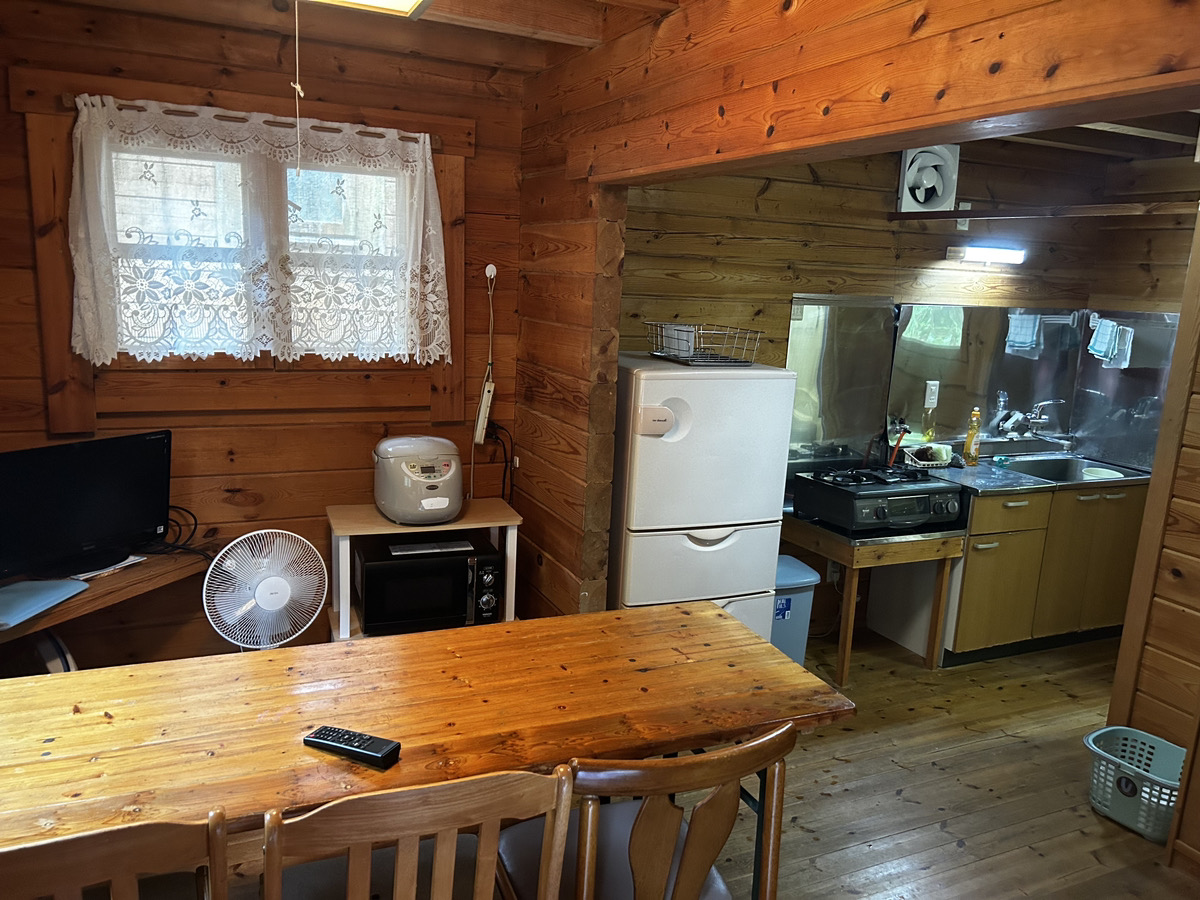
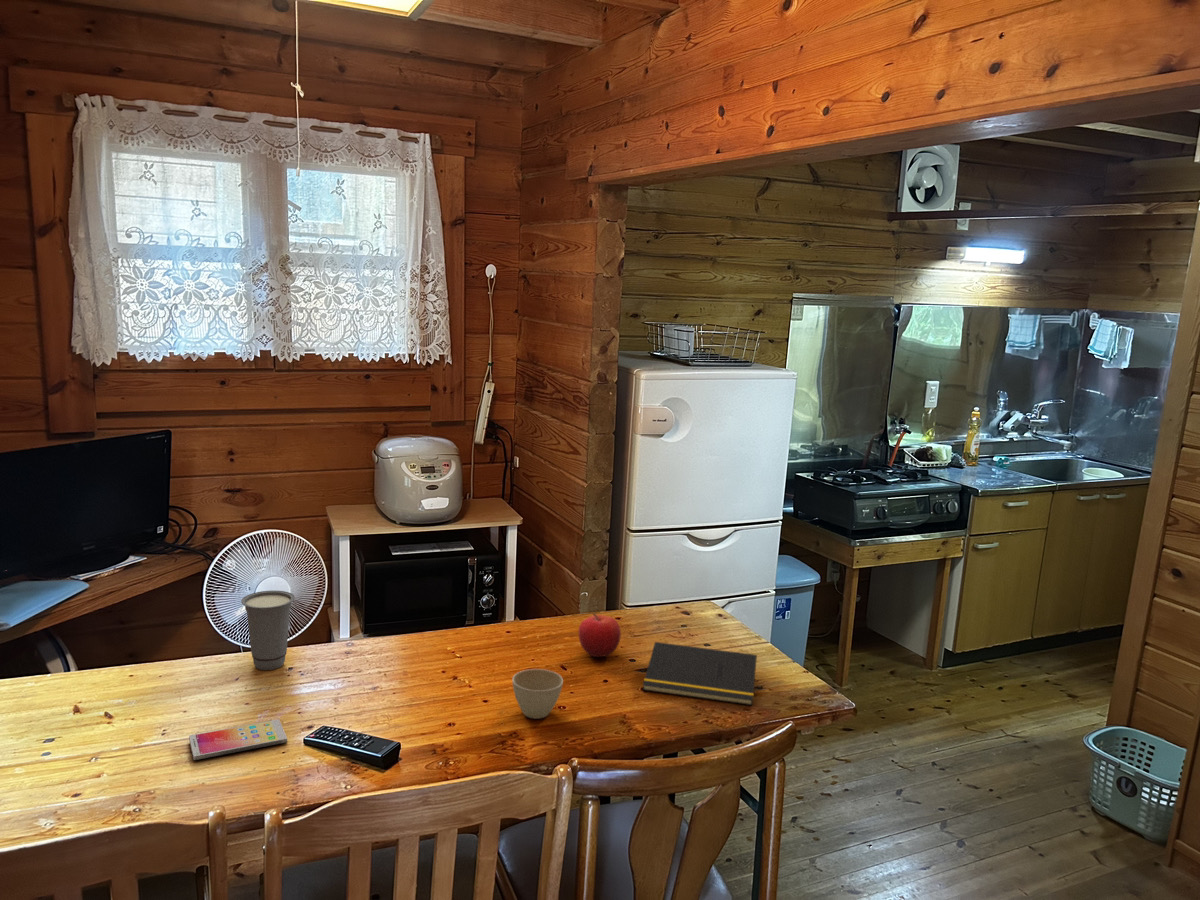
+ flower pot [511,668,564,720]
+ smartphone [188,718,288,761]
+ notepad [642,641,758,706]
+ cup [240,590,296,671]
+ fruit [578,612,622,658]
